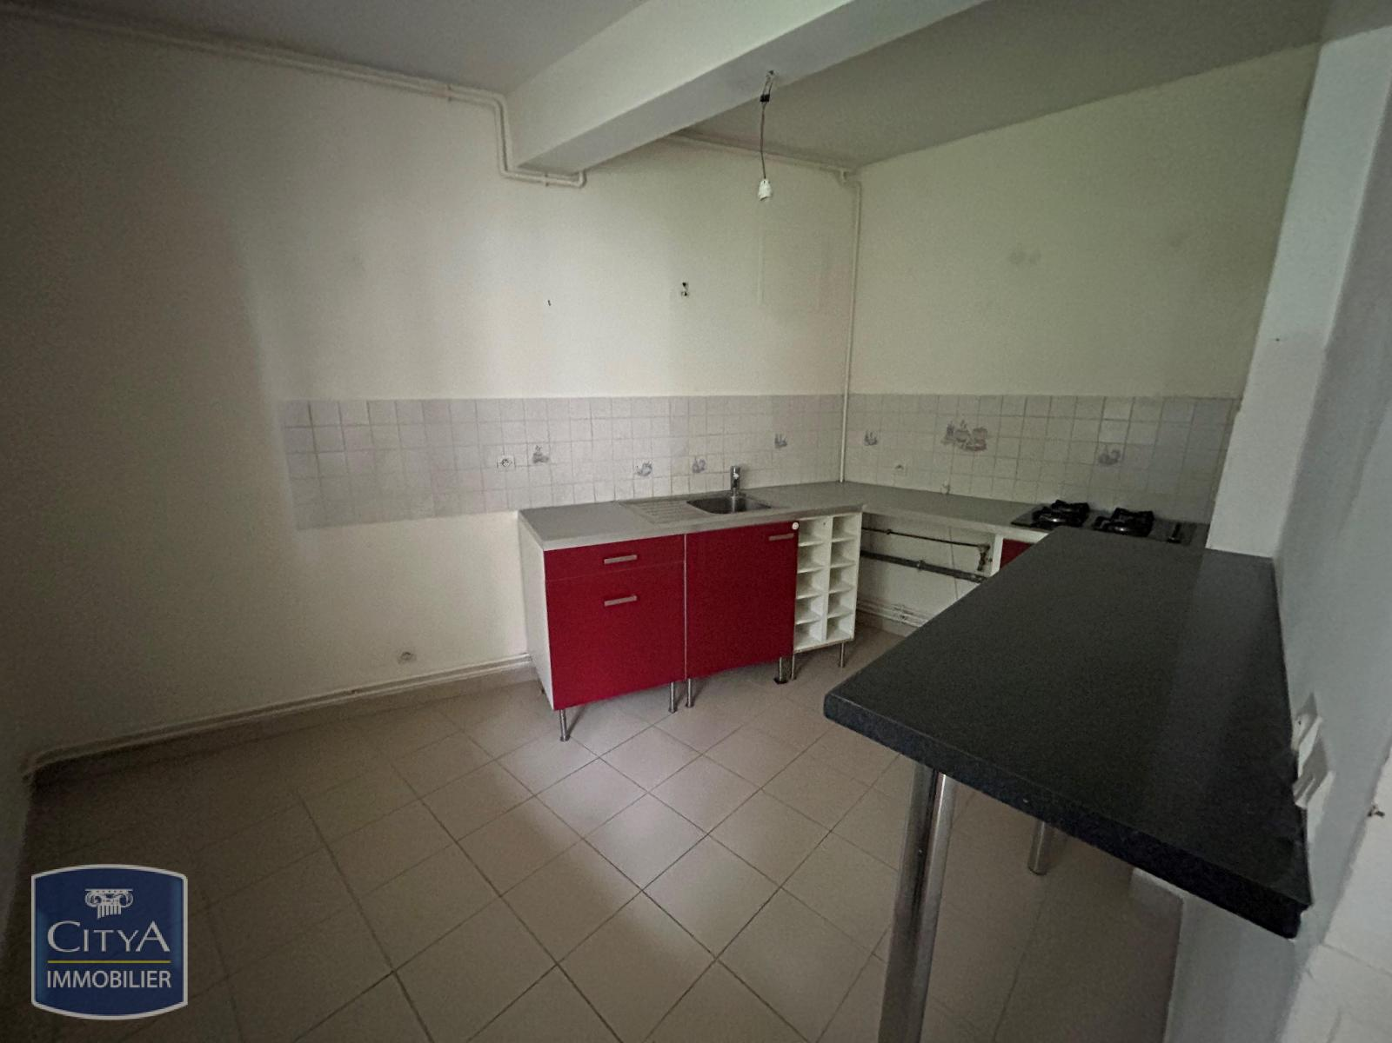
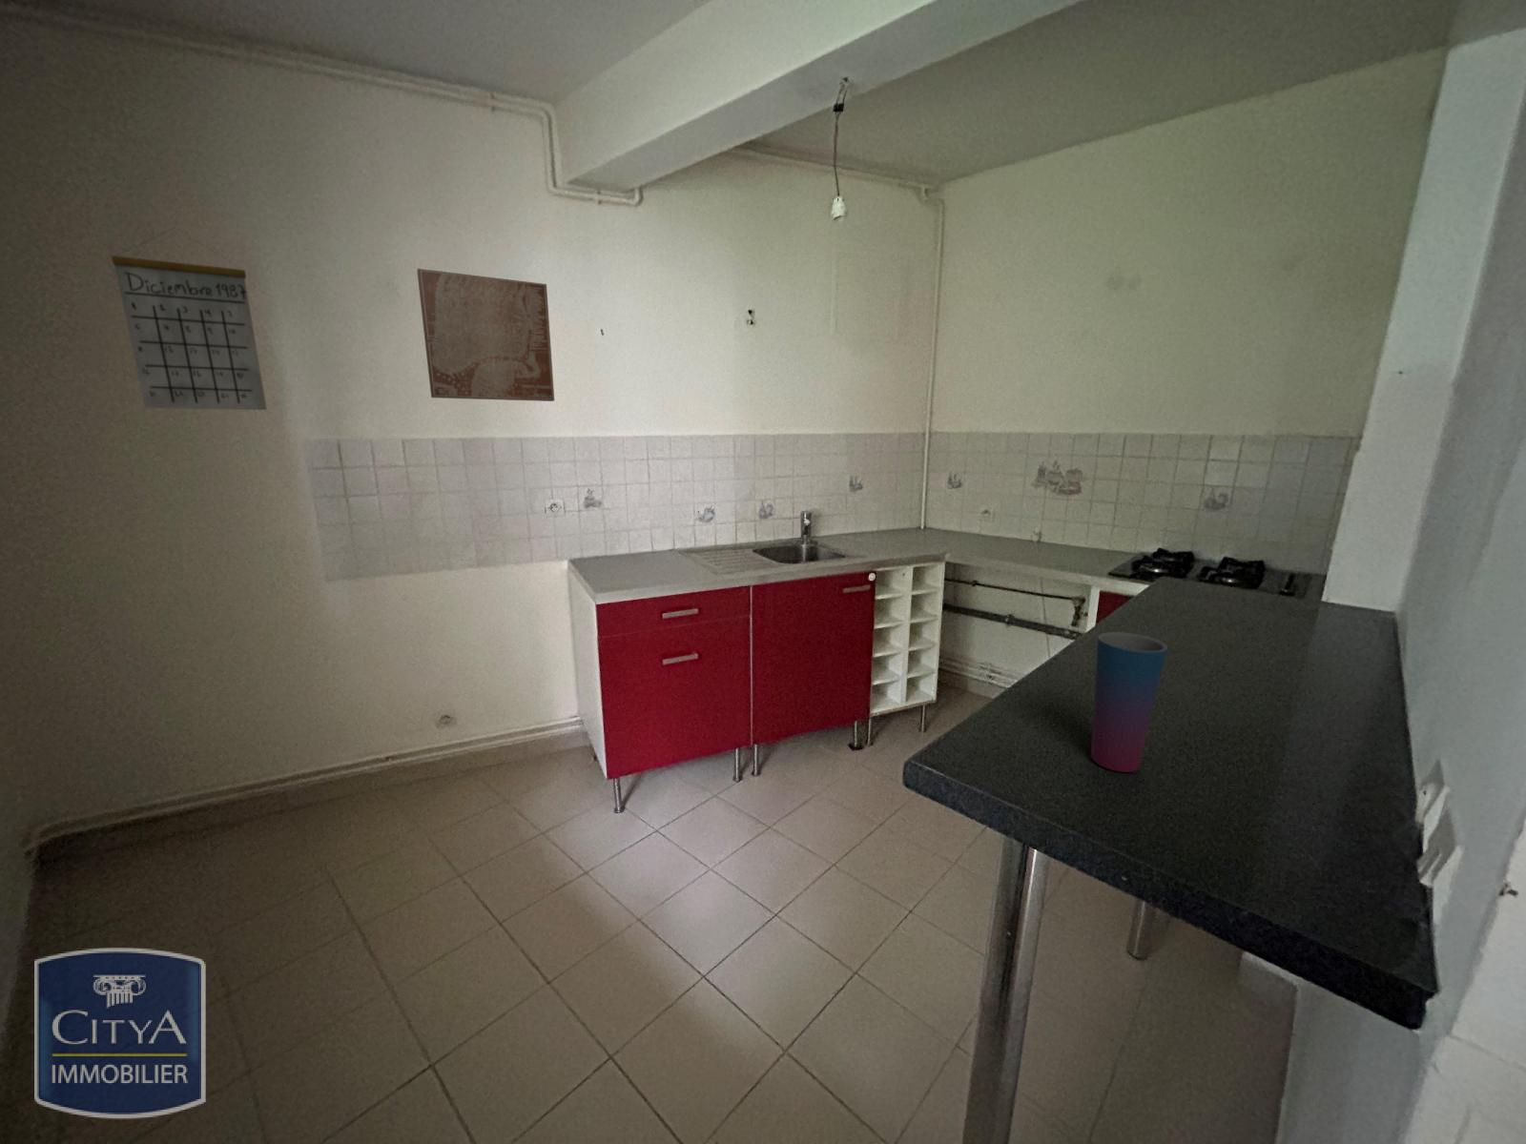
+ calendar [111,227,268,411]
+ cup [1090,631,1168,773]
+ wall art [416,268,555,403]
